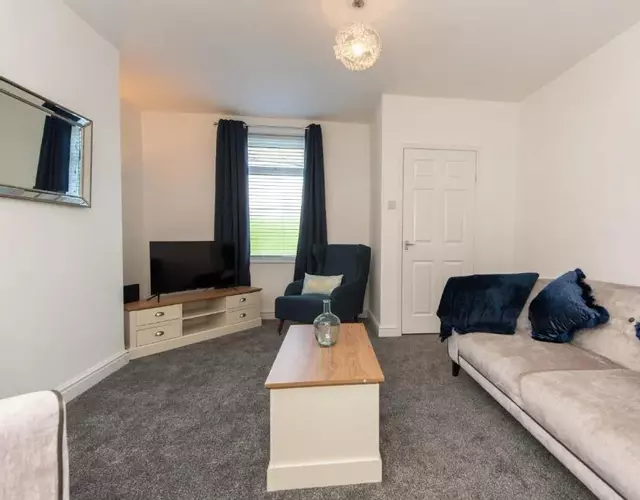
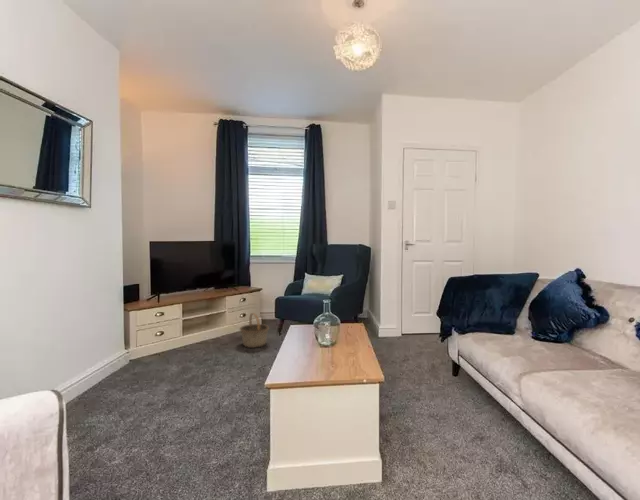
+ basket [239,312,270,349]
